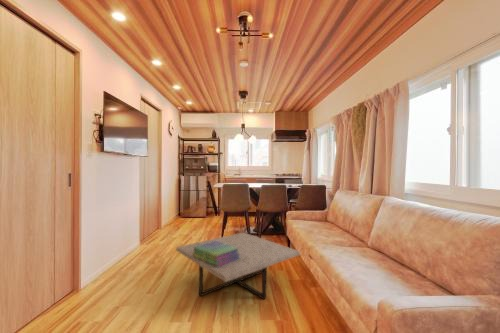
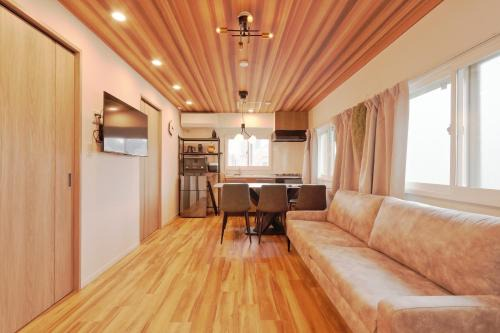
- coffee table [175,231,301,300]
- stack of books [192,241,240,267]
